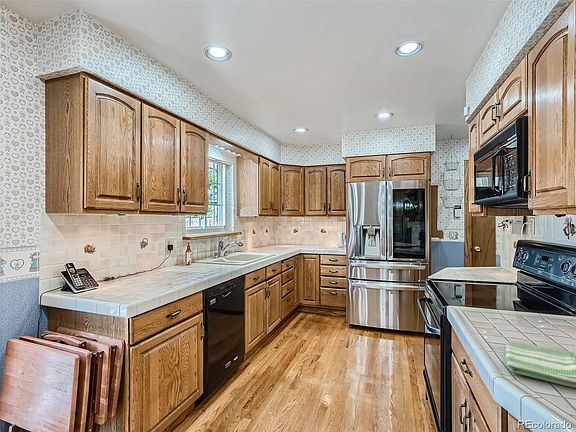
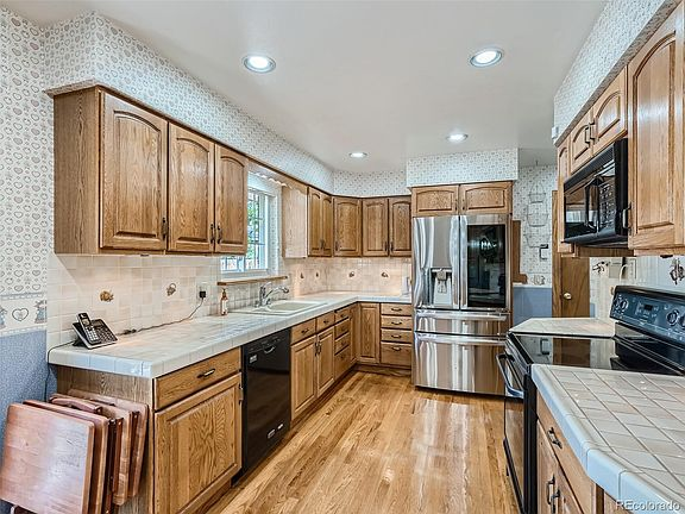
- dish towel [504,340,576,389]
